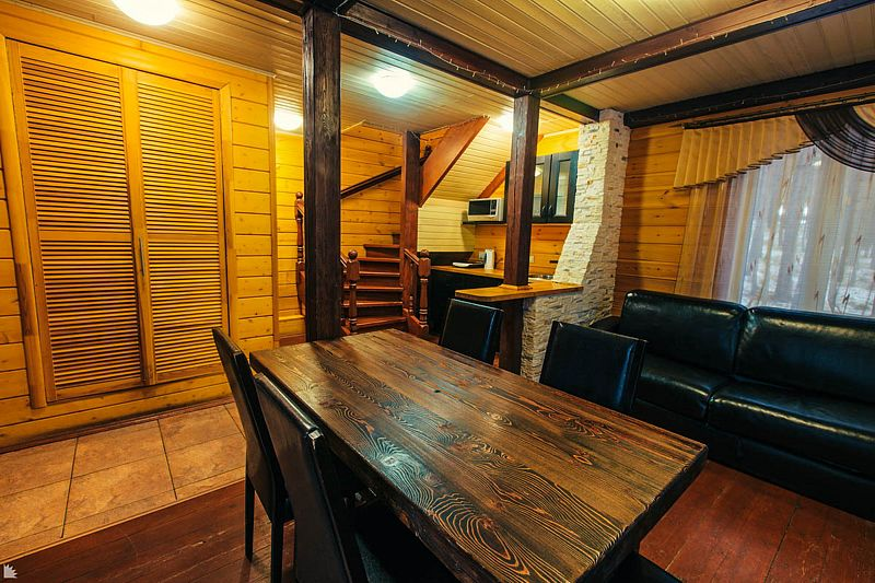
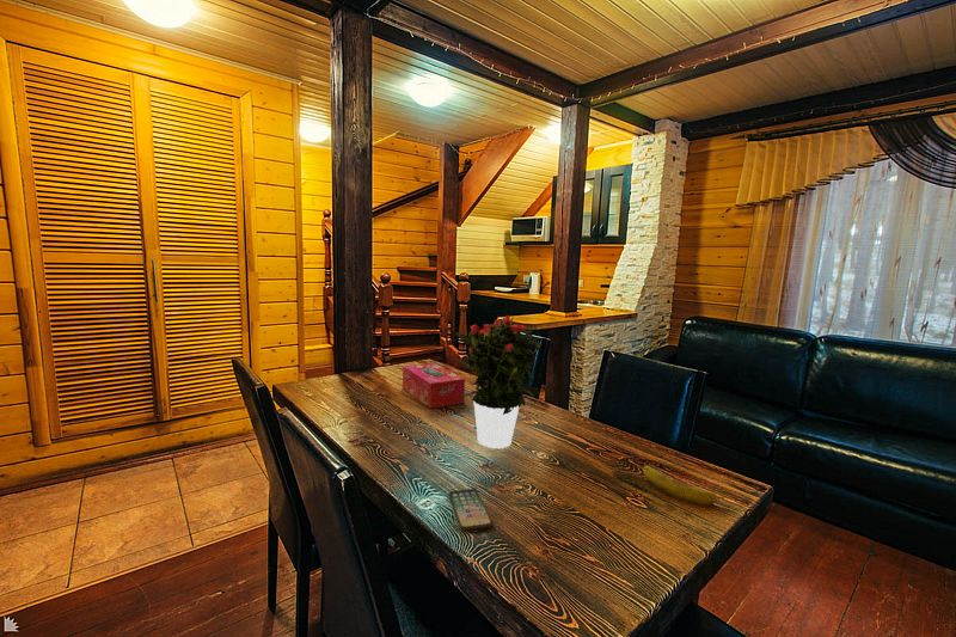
+ smartphone [447,488,494,532]
+ potted flower [454,314,543,449]
+ fruit [642,464,725,506]
+ tissue box [402,362,466,409]
